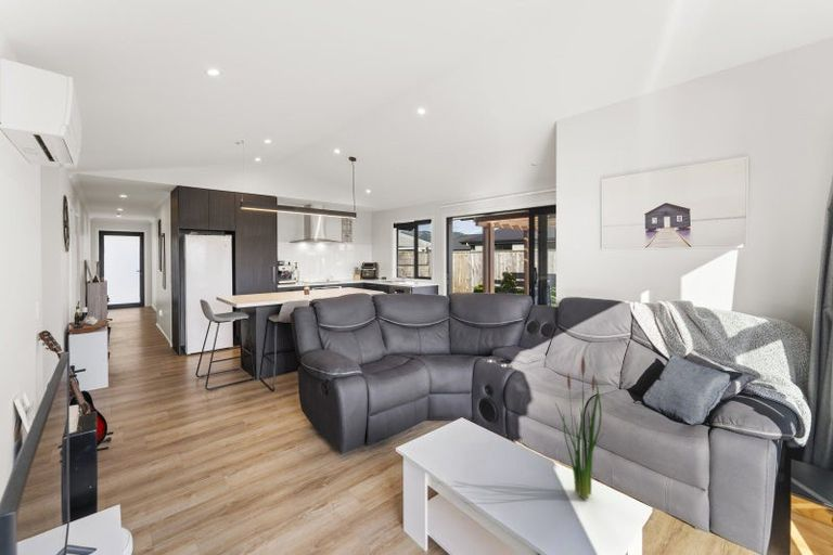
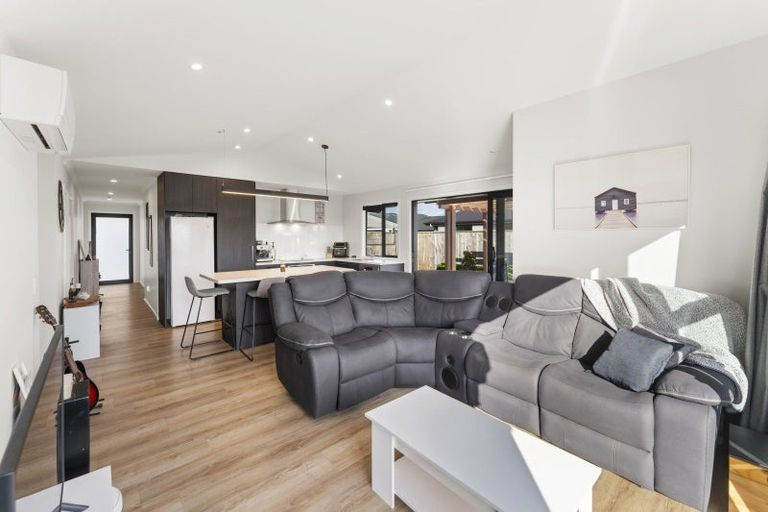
- plant [554,356,604,500]
